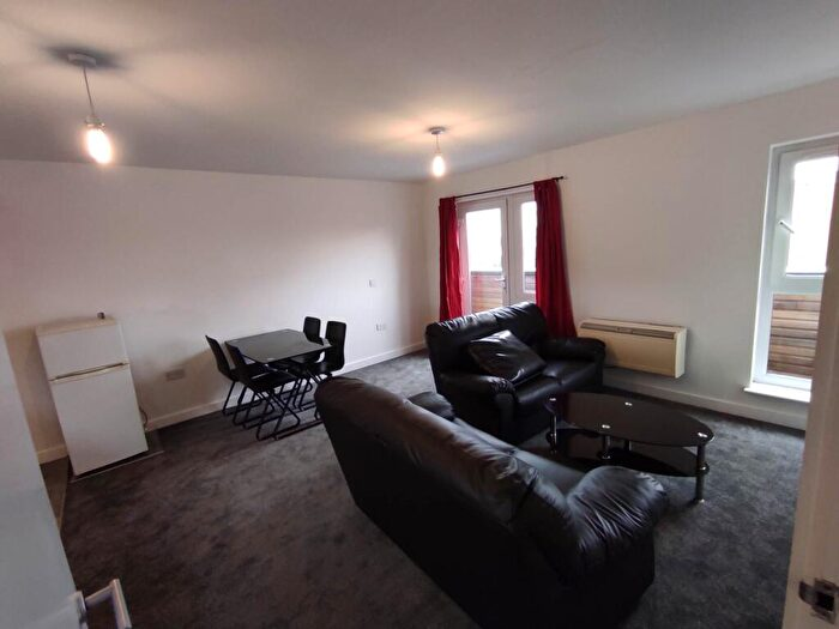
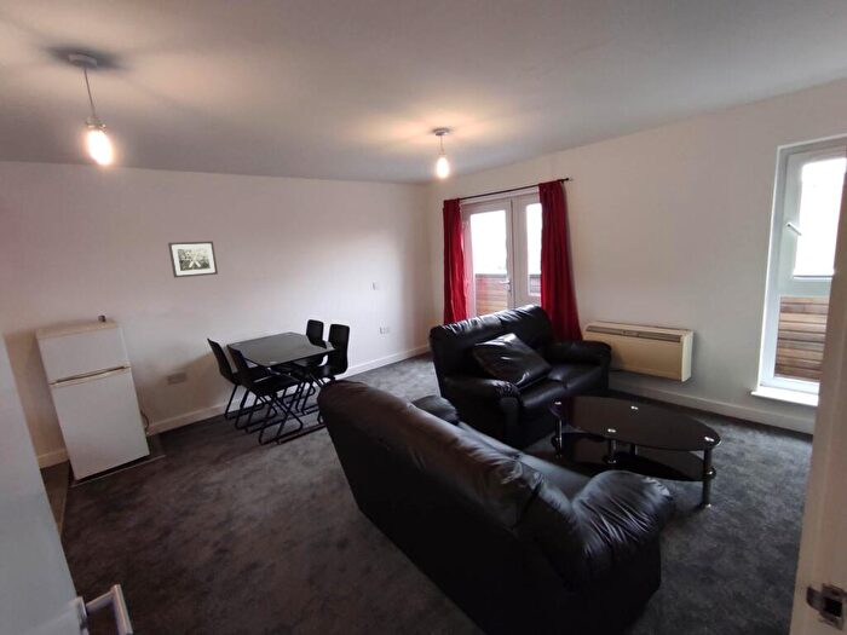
+ wall art [167,241,219,279]
